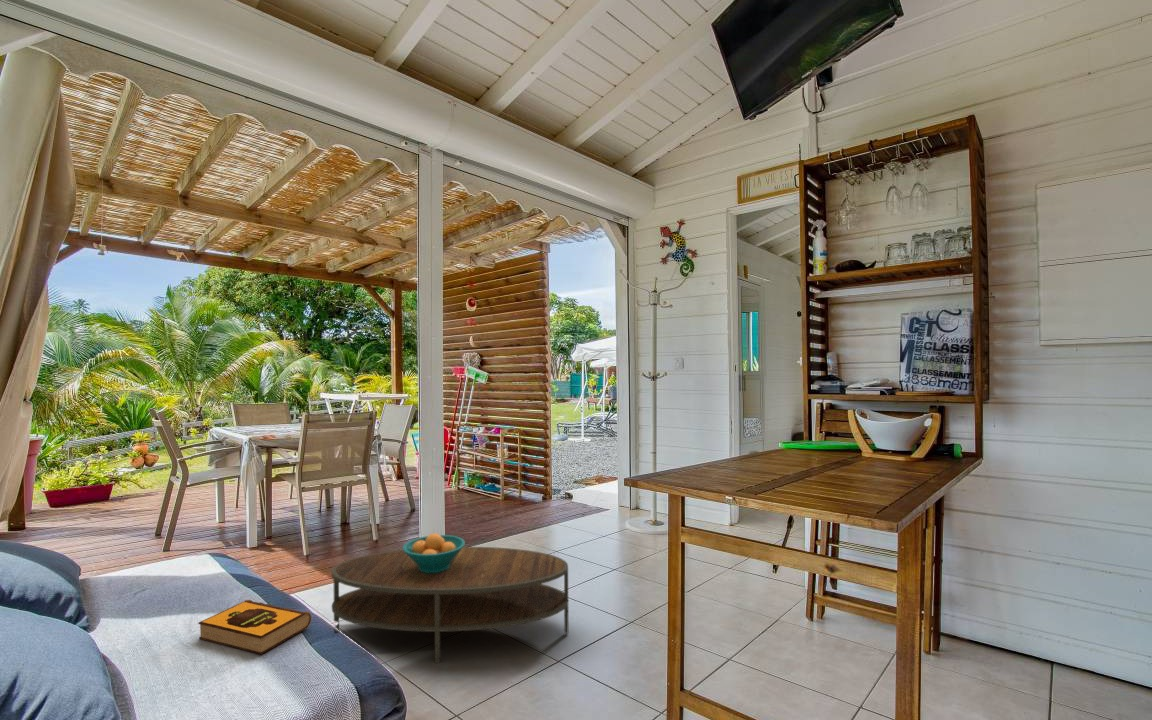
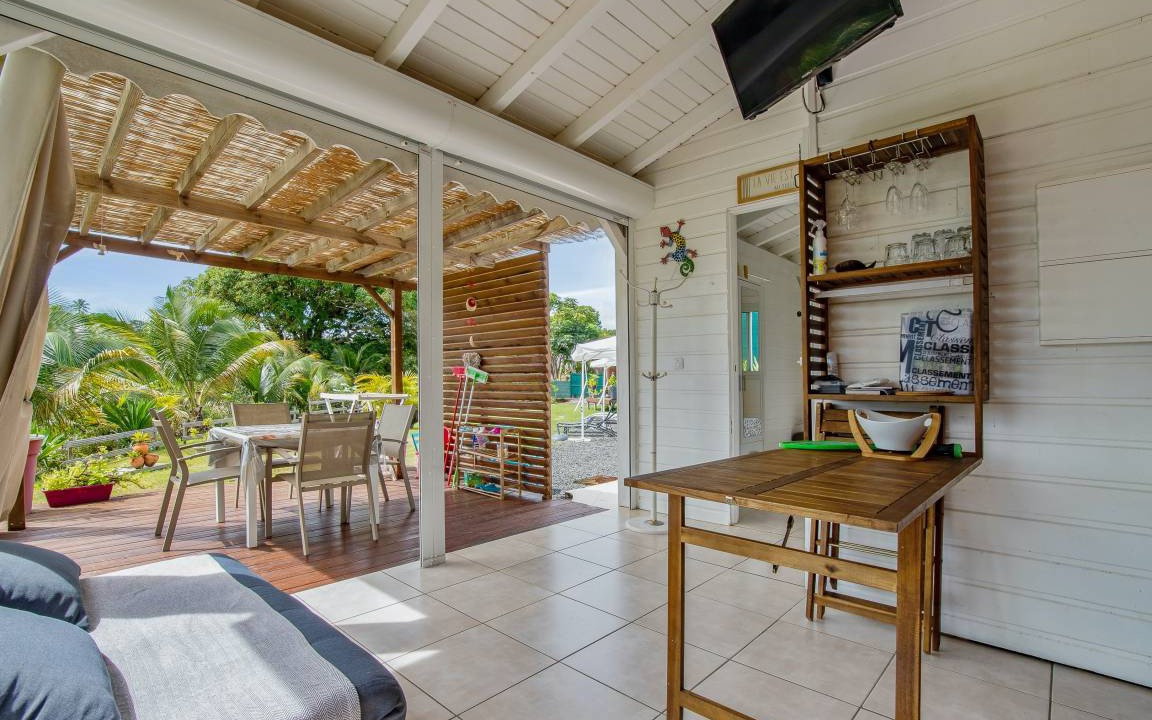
- hardback book [197,599,312,655]
- fruit bowl [402,532,466,573]
- coffee table [331,546,569,664]
